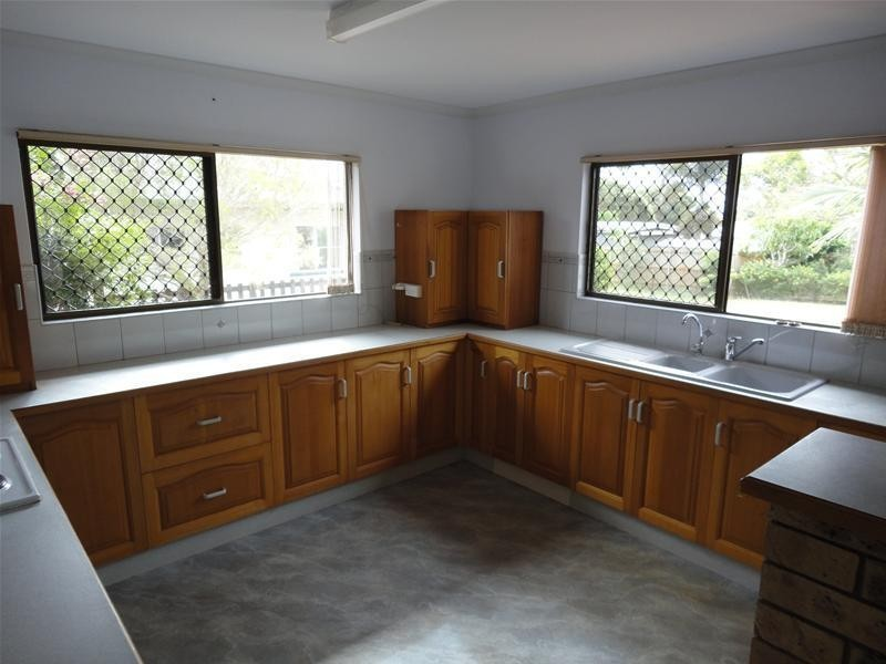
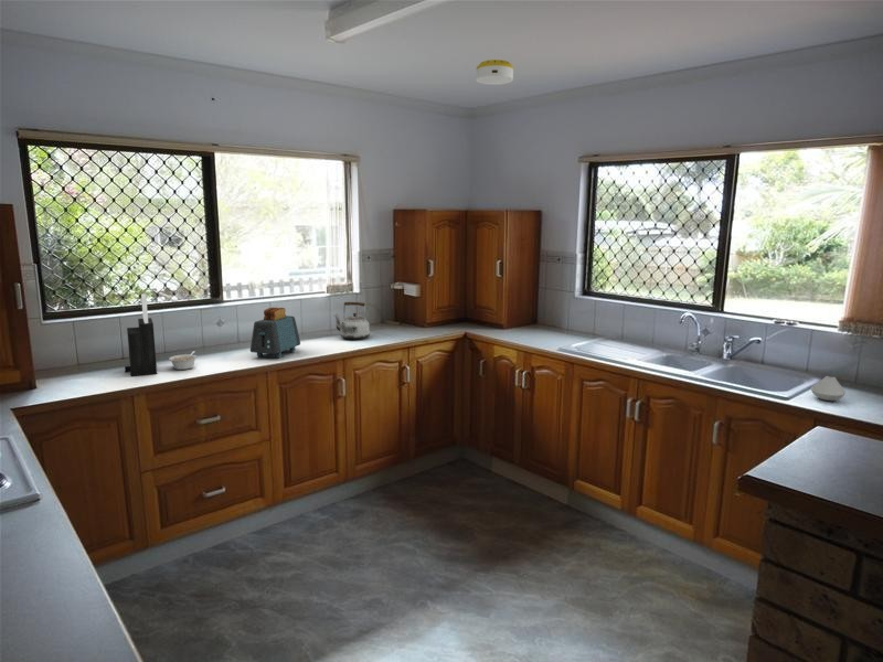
+ knife block [124,292,158,377]
+ legume [168,350,199,371]
+ toaster [249,307,301,359]
+ spoon rest [810,375,847,402]
+ smoke detector [475,58,514,86]
+ kettle [333,301,371,341]
